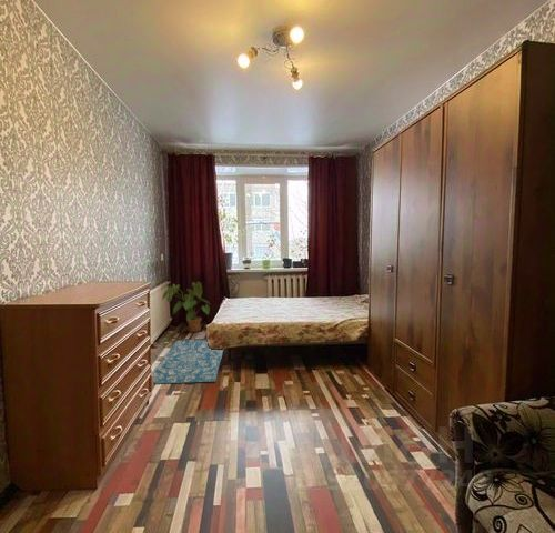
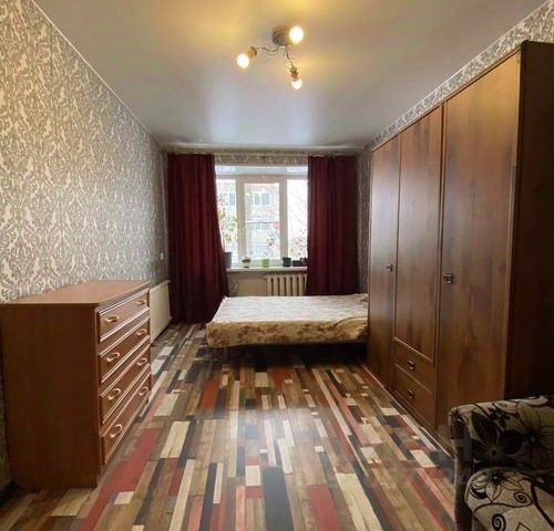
- rug [151,339,224,385]
- house plant [161,281,211,333]
